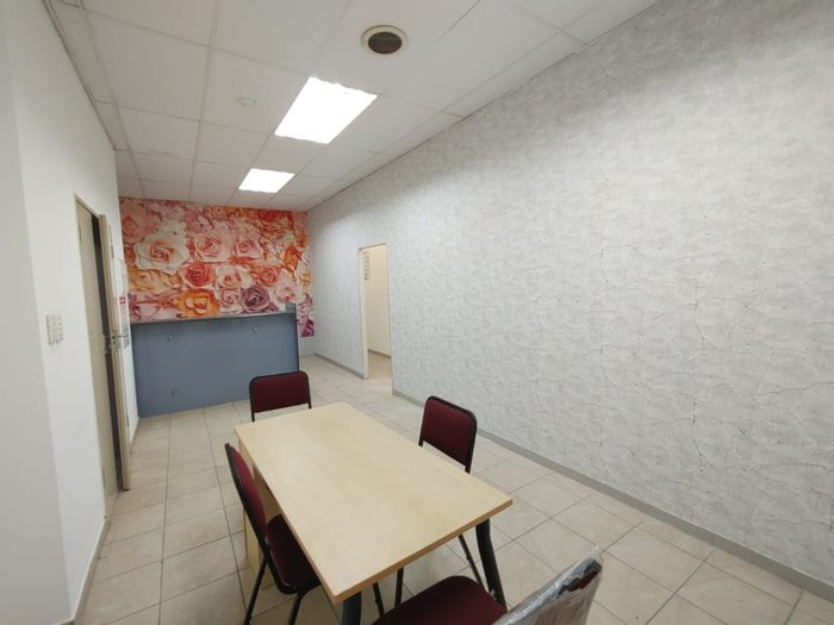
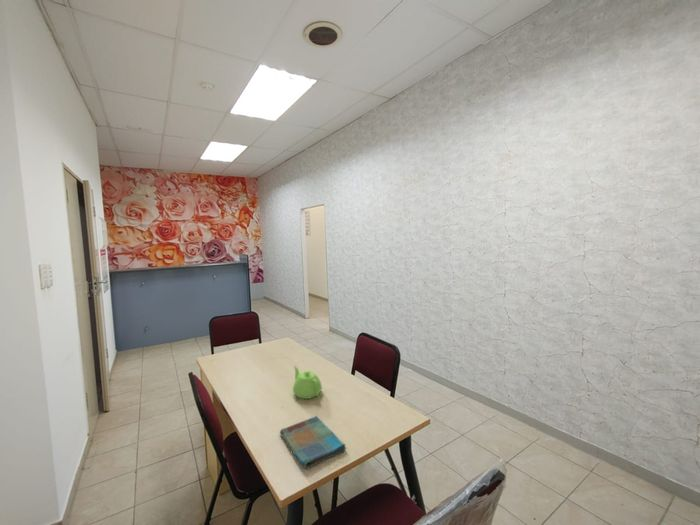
+ dish towel [279,415,347,469]
+ teapot [292,365,323,400]
